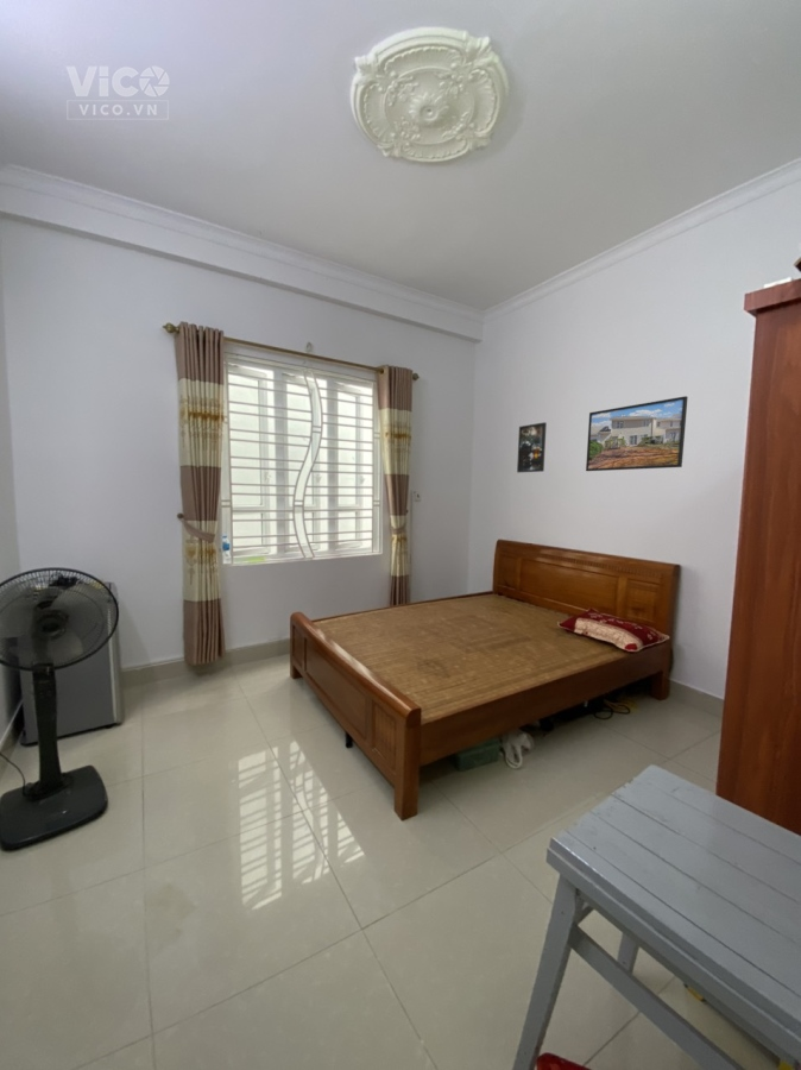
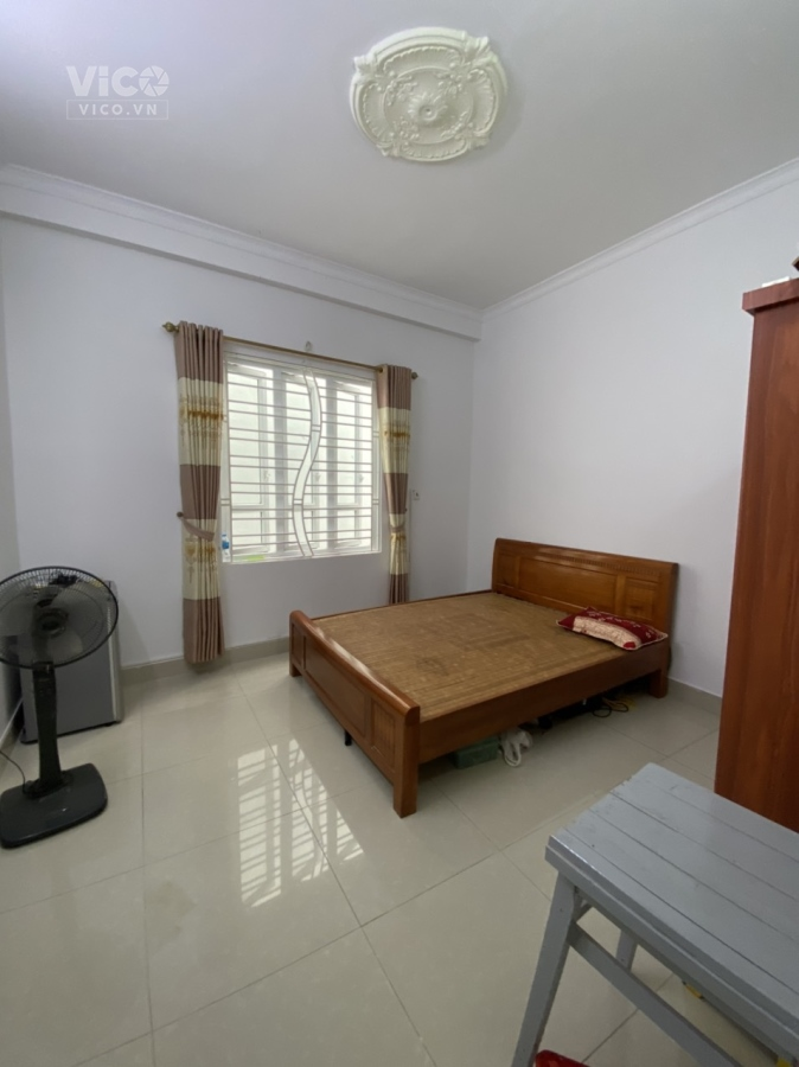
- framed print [516,421,548,473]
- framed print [585,395,689,472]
